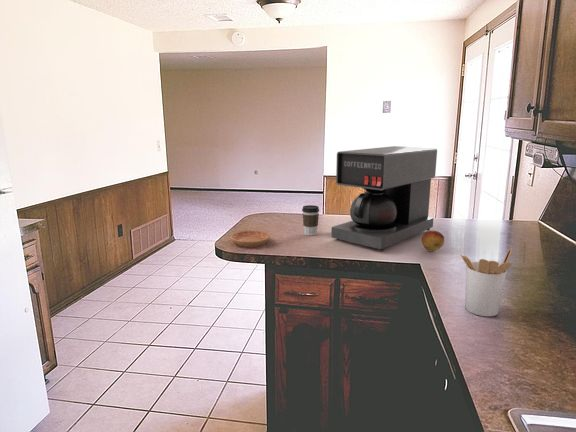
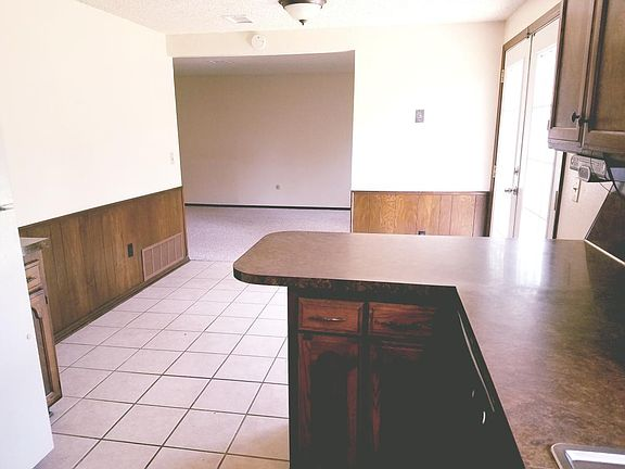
- fruit [421,229,445,252]
- coffee cup [301,204,320,237]
- saucer [229,230,271,248]
- utensil holder [460,248,513,317]
- coffee maker [330,145,438,252]
